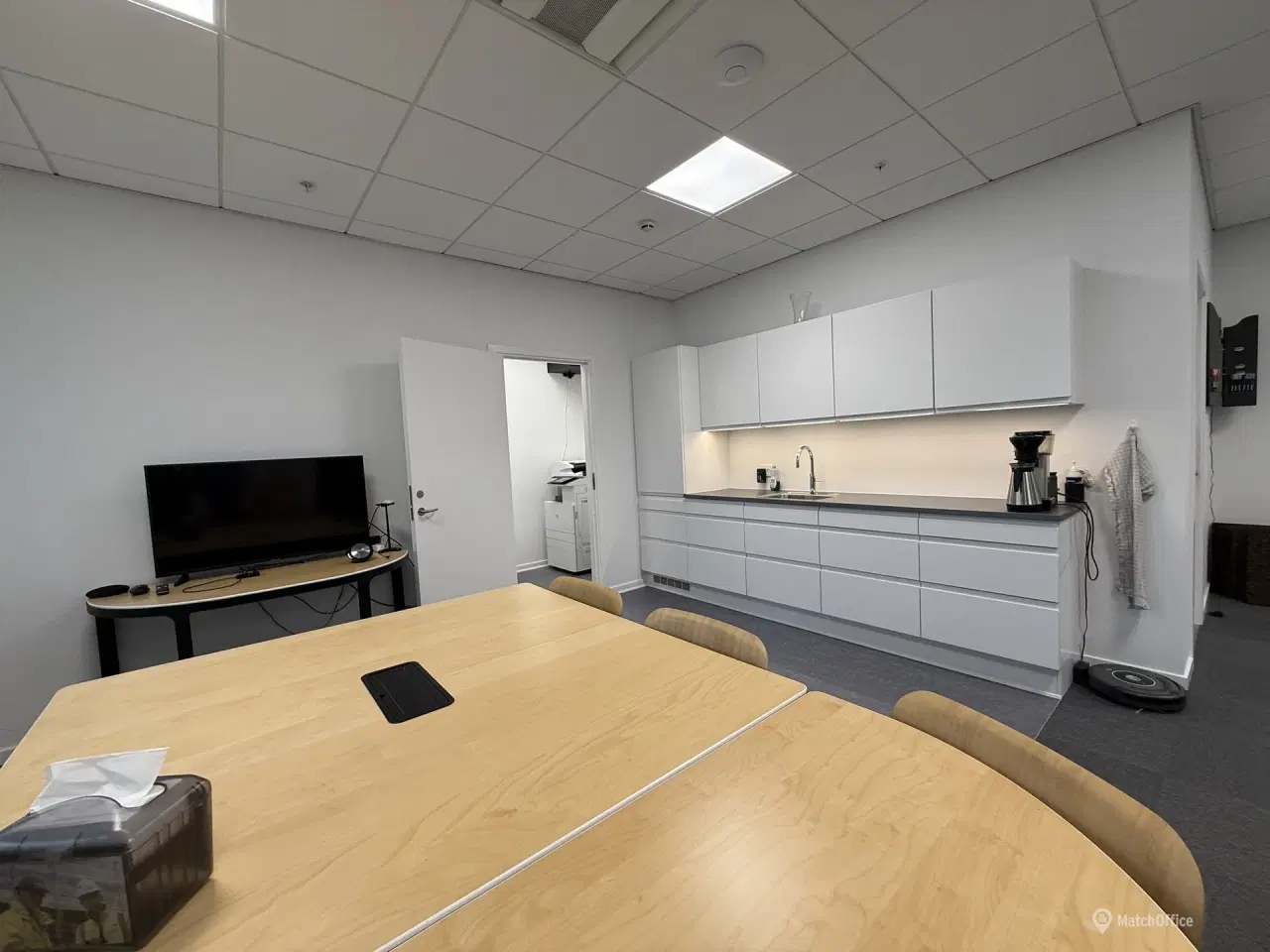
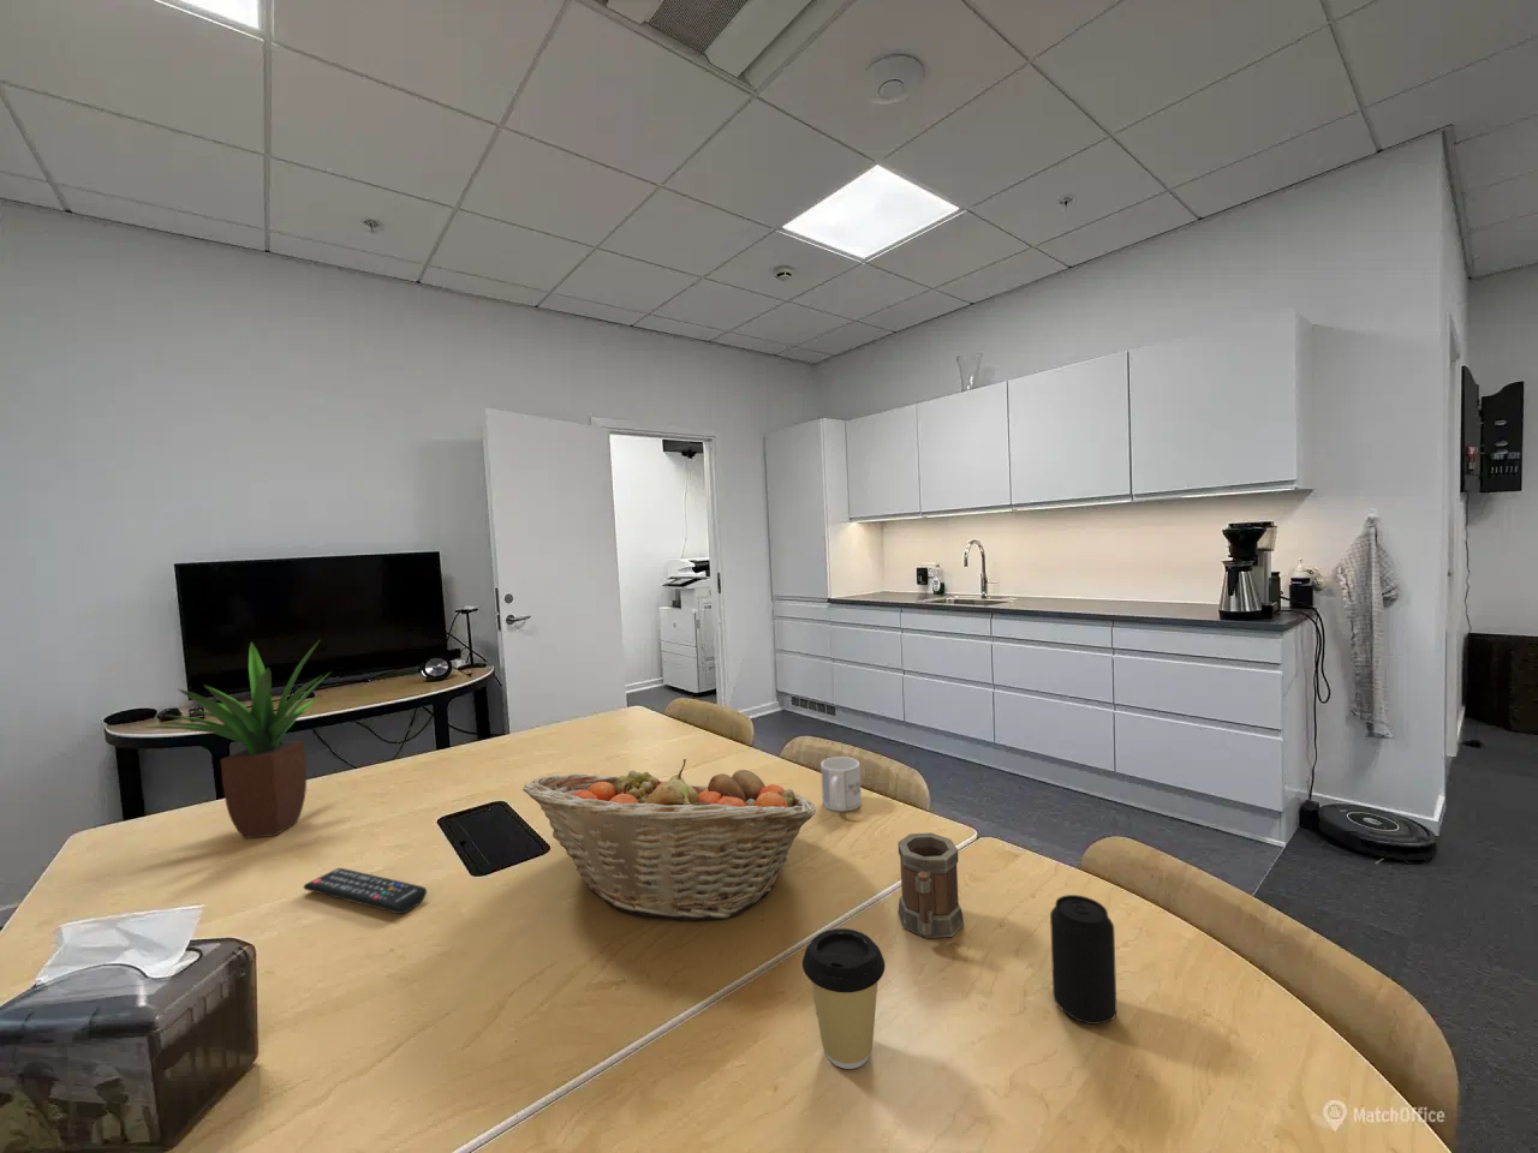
+ mug [820,756,862,813]
+ fruit basket [522,758,817,922]
+ mug [896,832,965,939]
+ remote control [303,867,427,916]
+ coffee cup [802,928,885,1071]
+ beverage can [1049,894,1118,1026]
+ potted plant [142,641,333,839]
